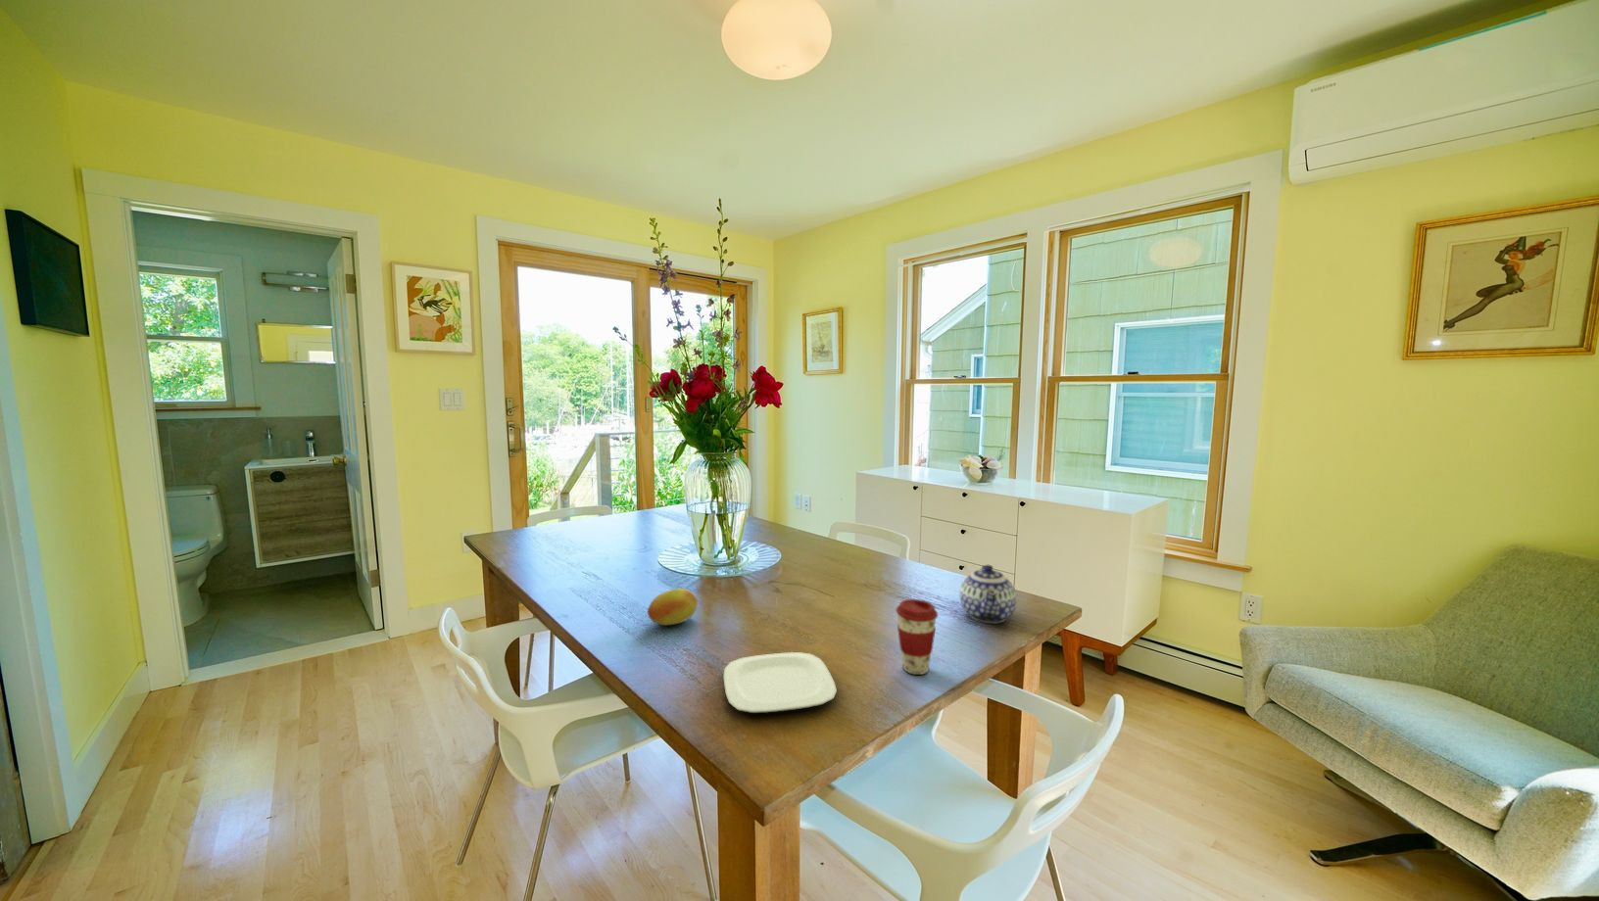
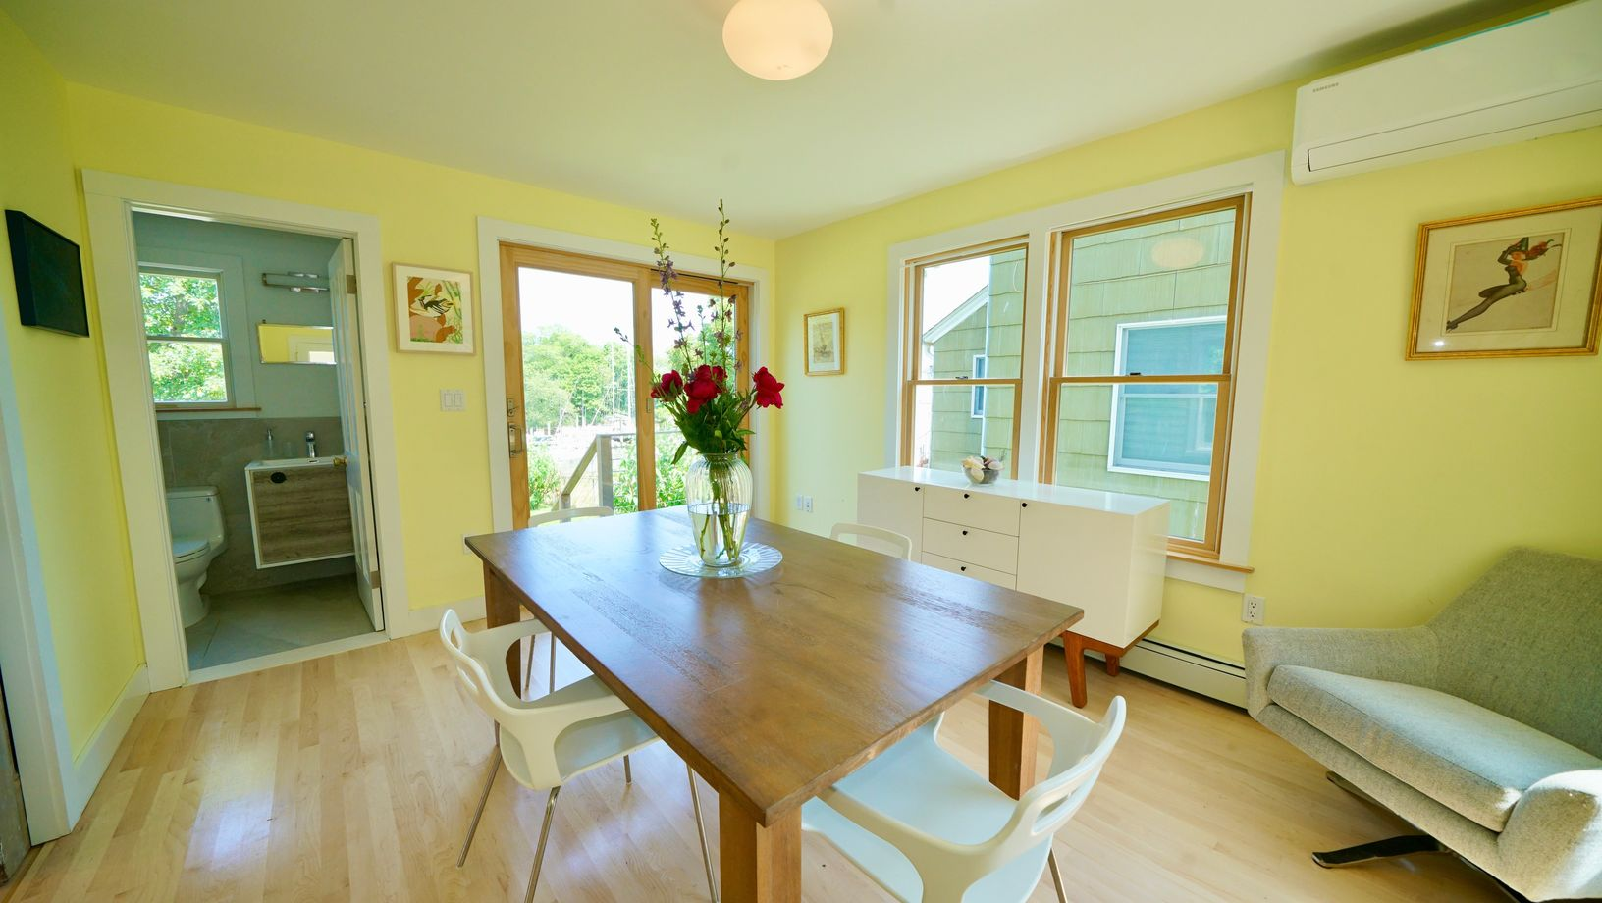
- fruit [647,587,698,627]
- teapot [959,564,1017,624]
- coffee cup [895,598,939,676]
- plate [723,651,838,714]
